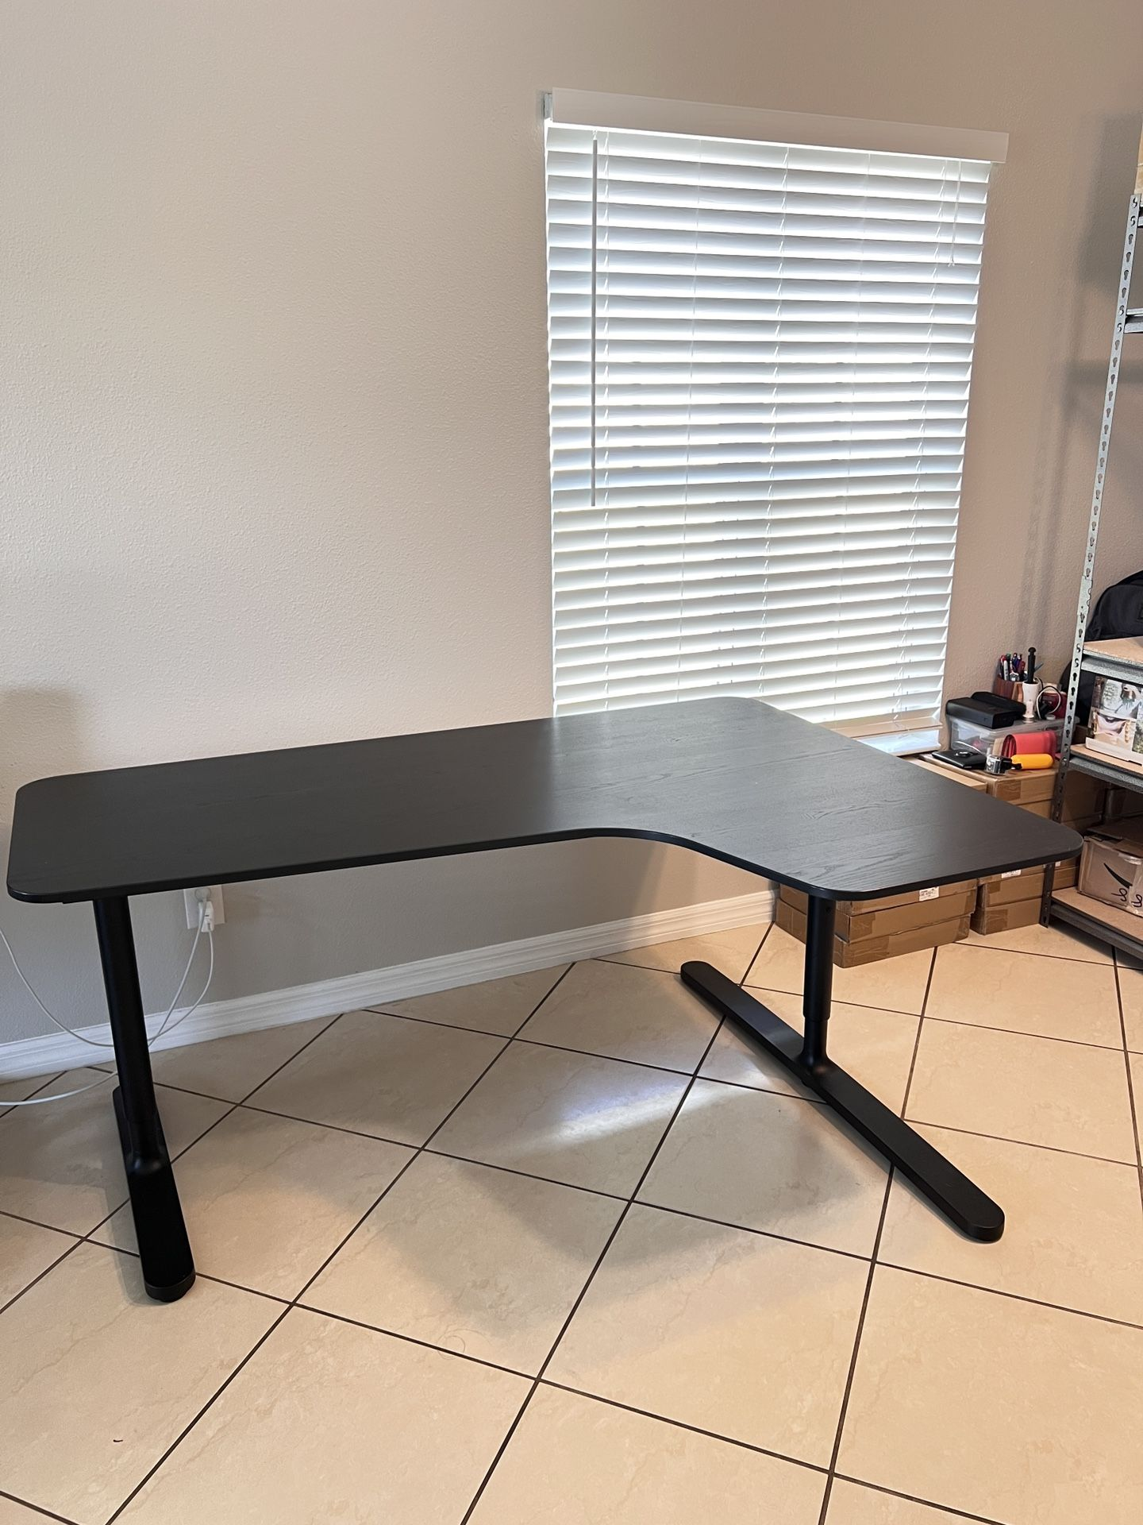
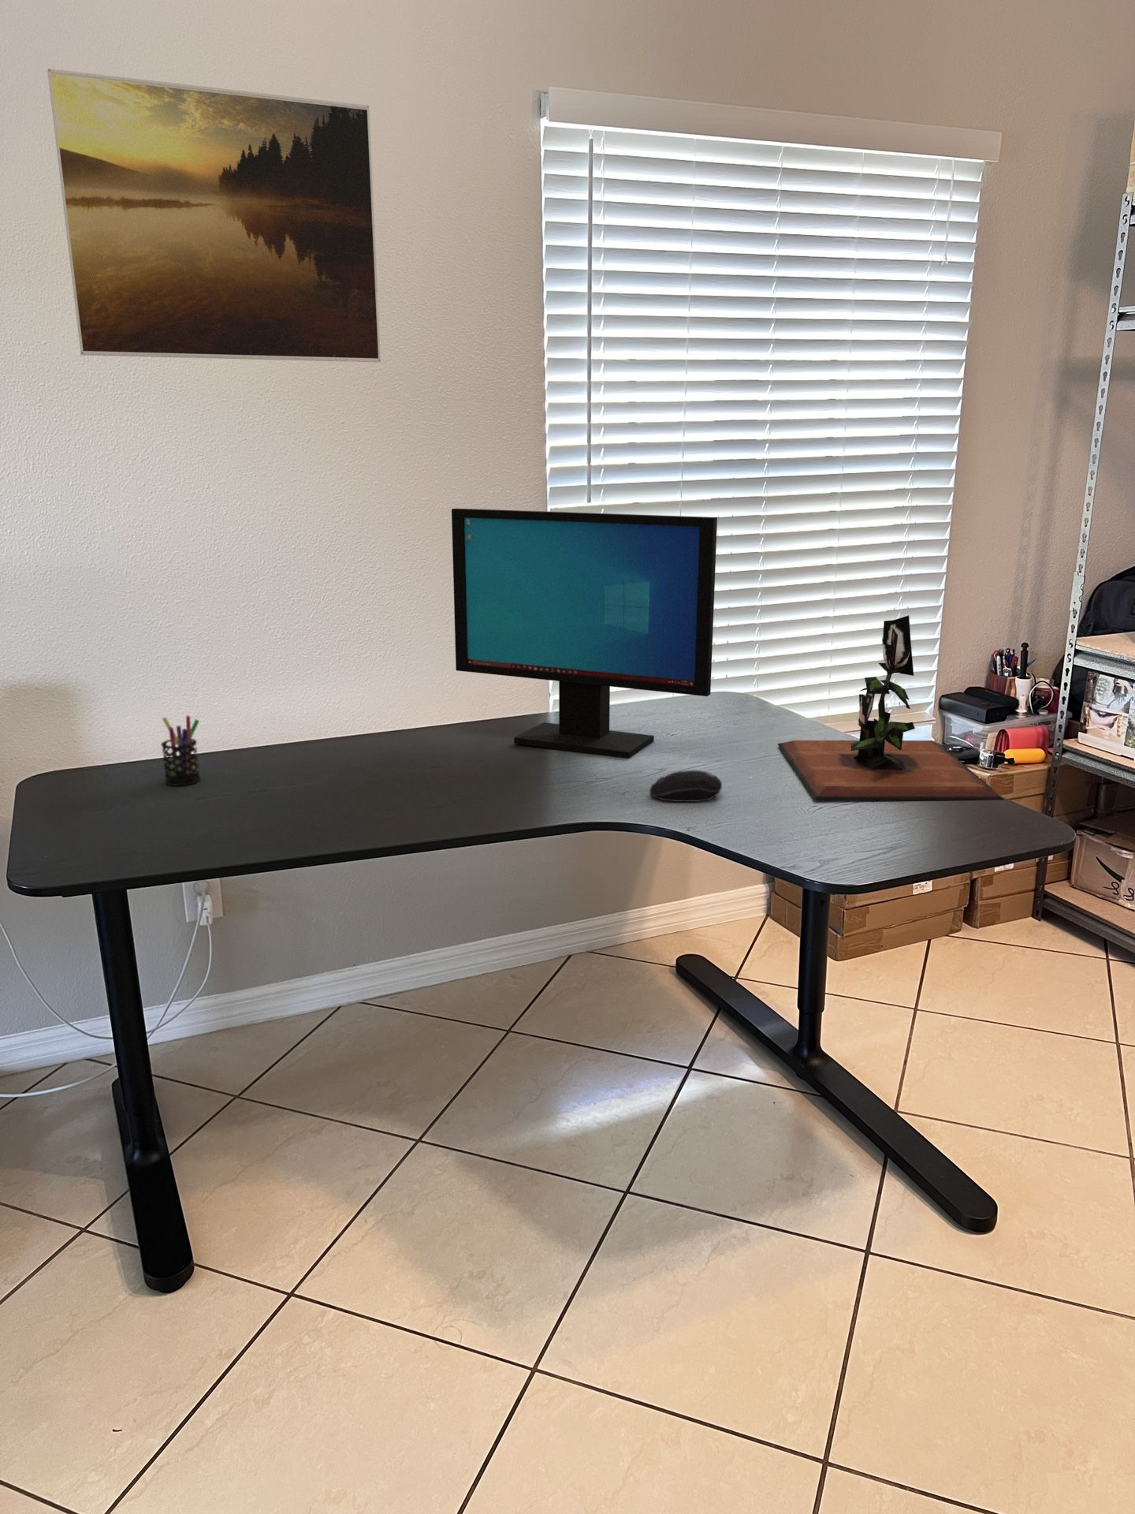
+ plant [777,614,1005,801]
+ computer monitor [451,508,718,758]
+ pen holder [160,714,201,786]
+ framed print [48,68,382,362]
+ computer mouse [649,770,722,802]
